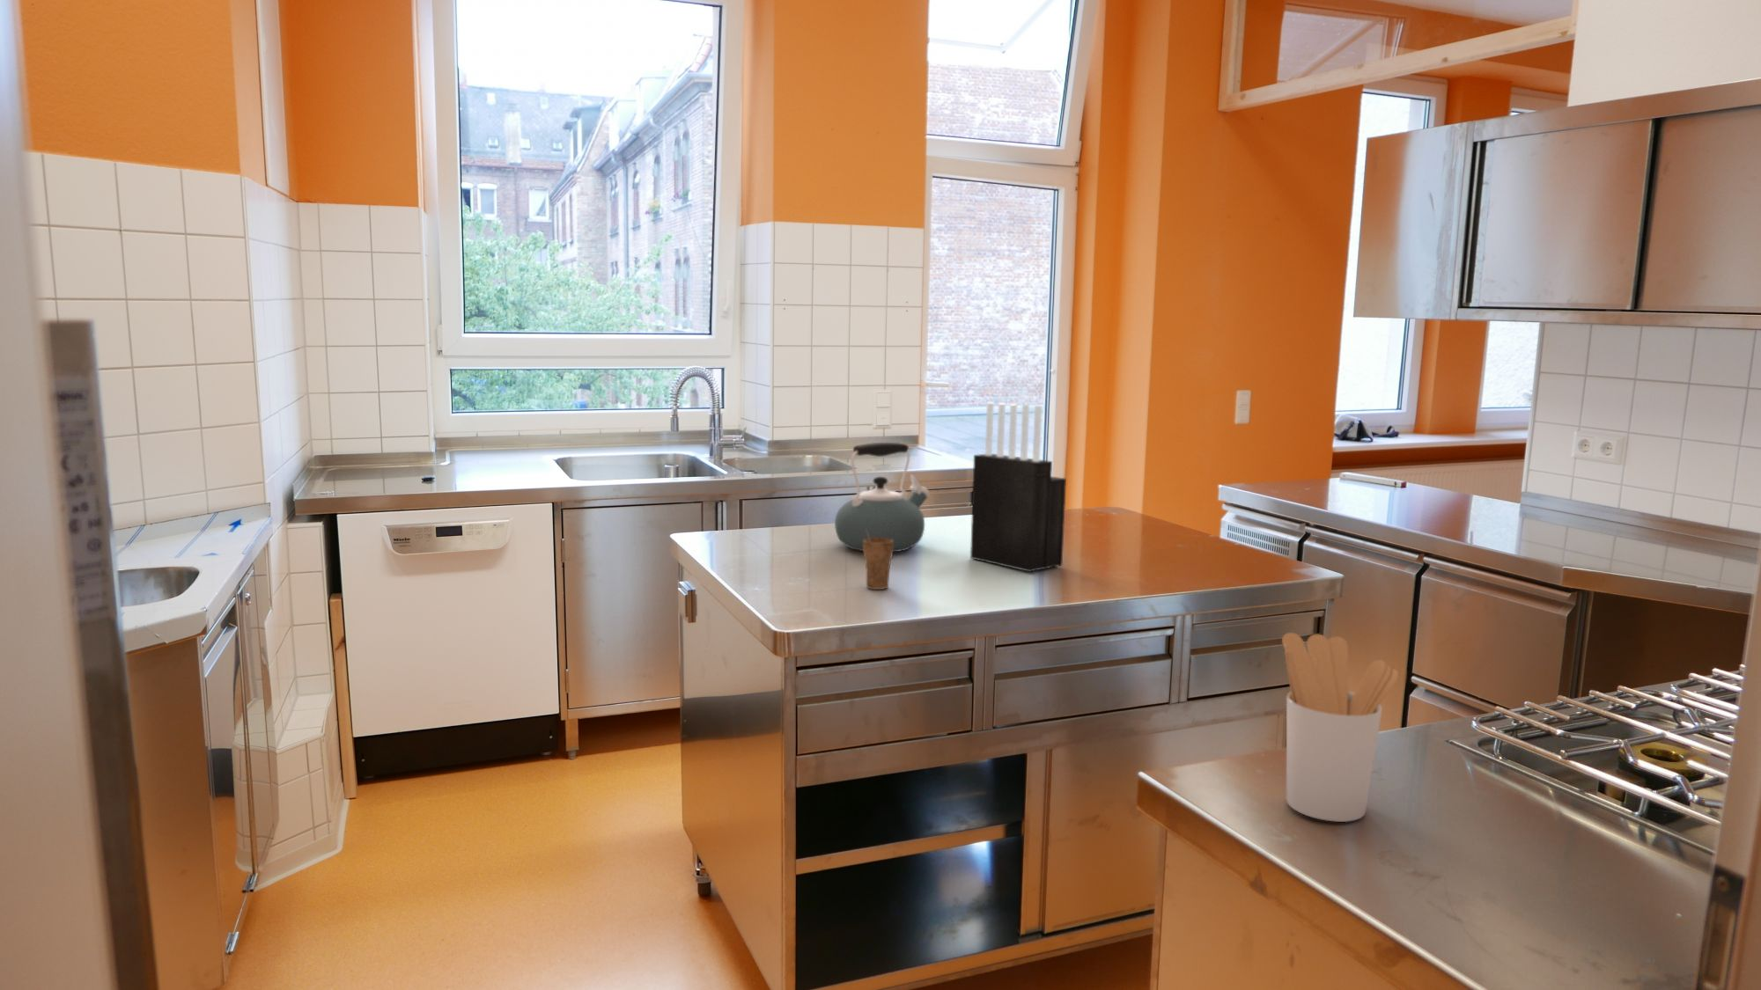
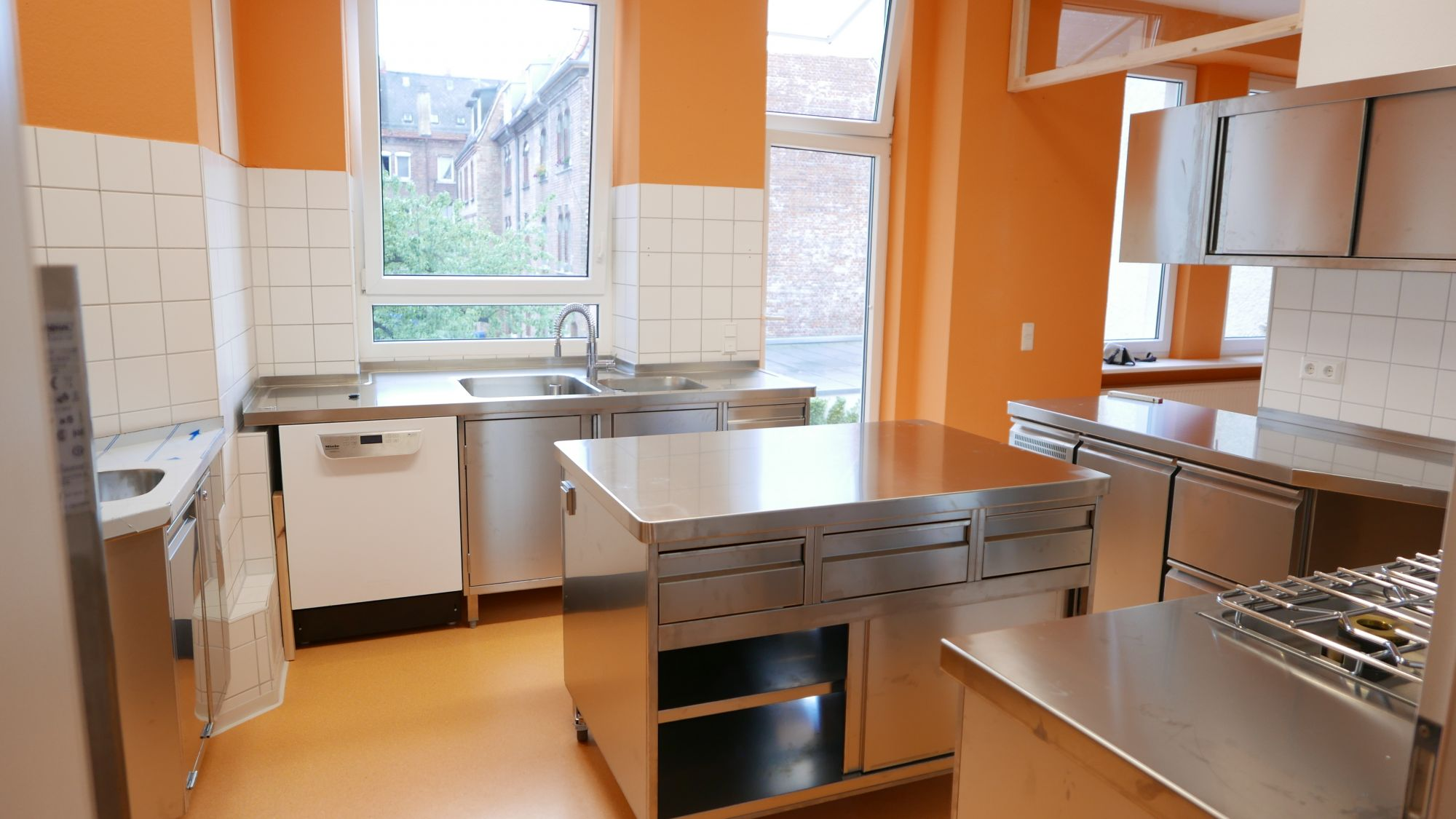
- cup [862,529,894,590]
- utensil holder [1281,632,1399,823]
- kettle [833,441,930,552]
- knife block [970,401,1067,573]
